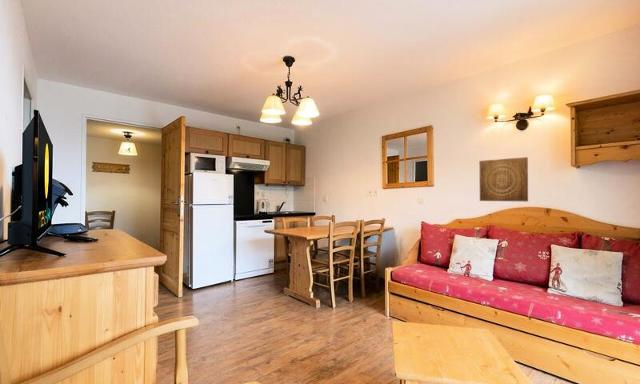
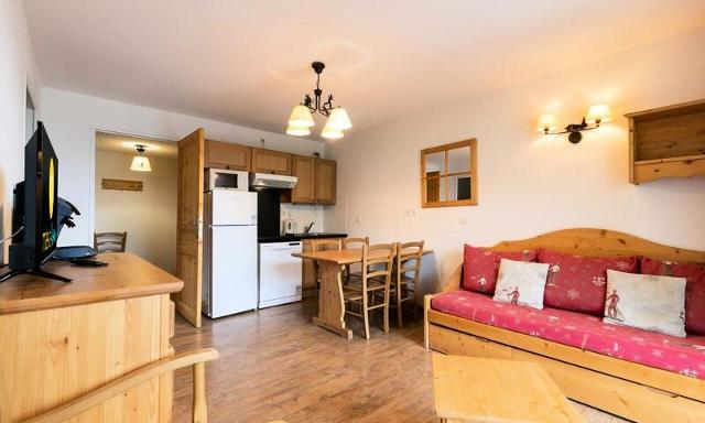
- wall art [478,156,529,203]
